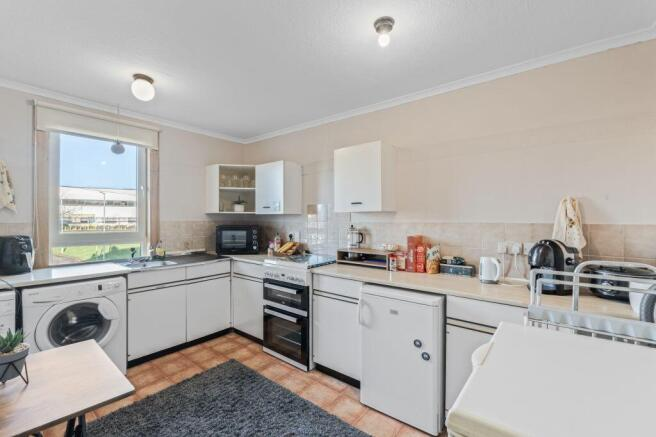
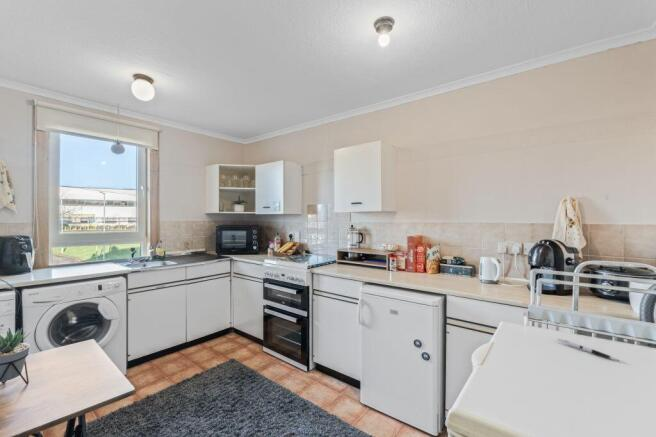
+ pen [556,337,620,362]
